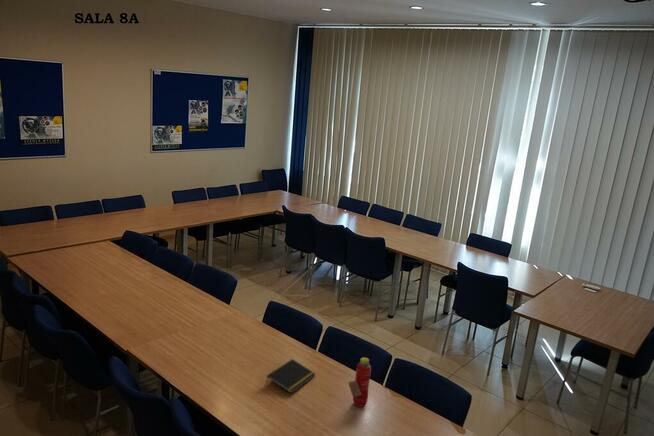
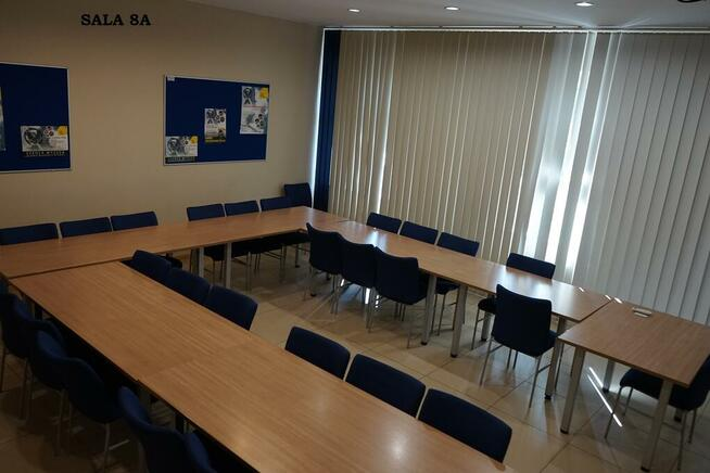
- notepad [265,358,316,394]
- water bottle [347,357,372,408]
